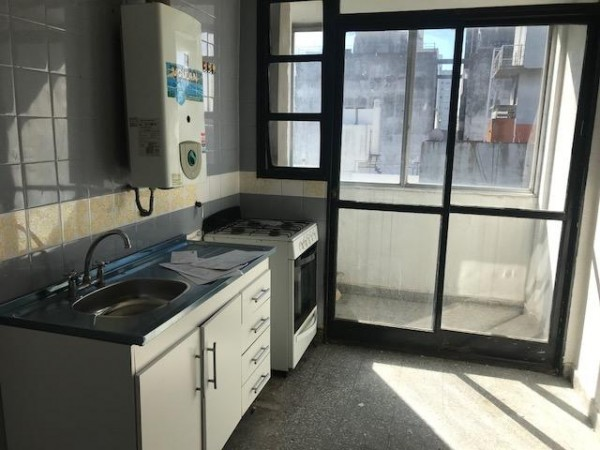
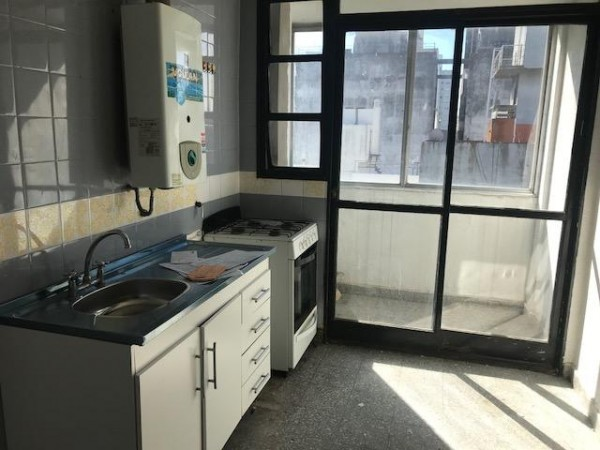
+ cutting board [186,264,228,282]
